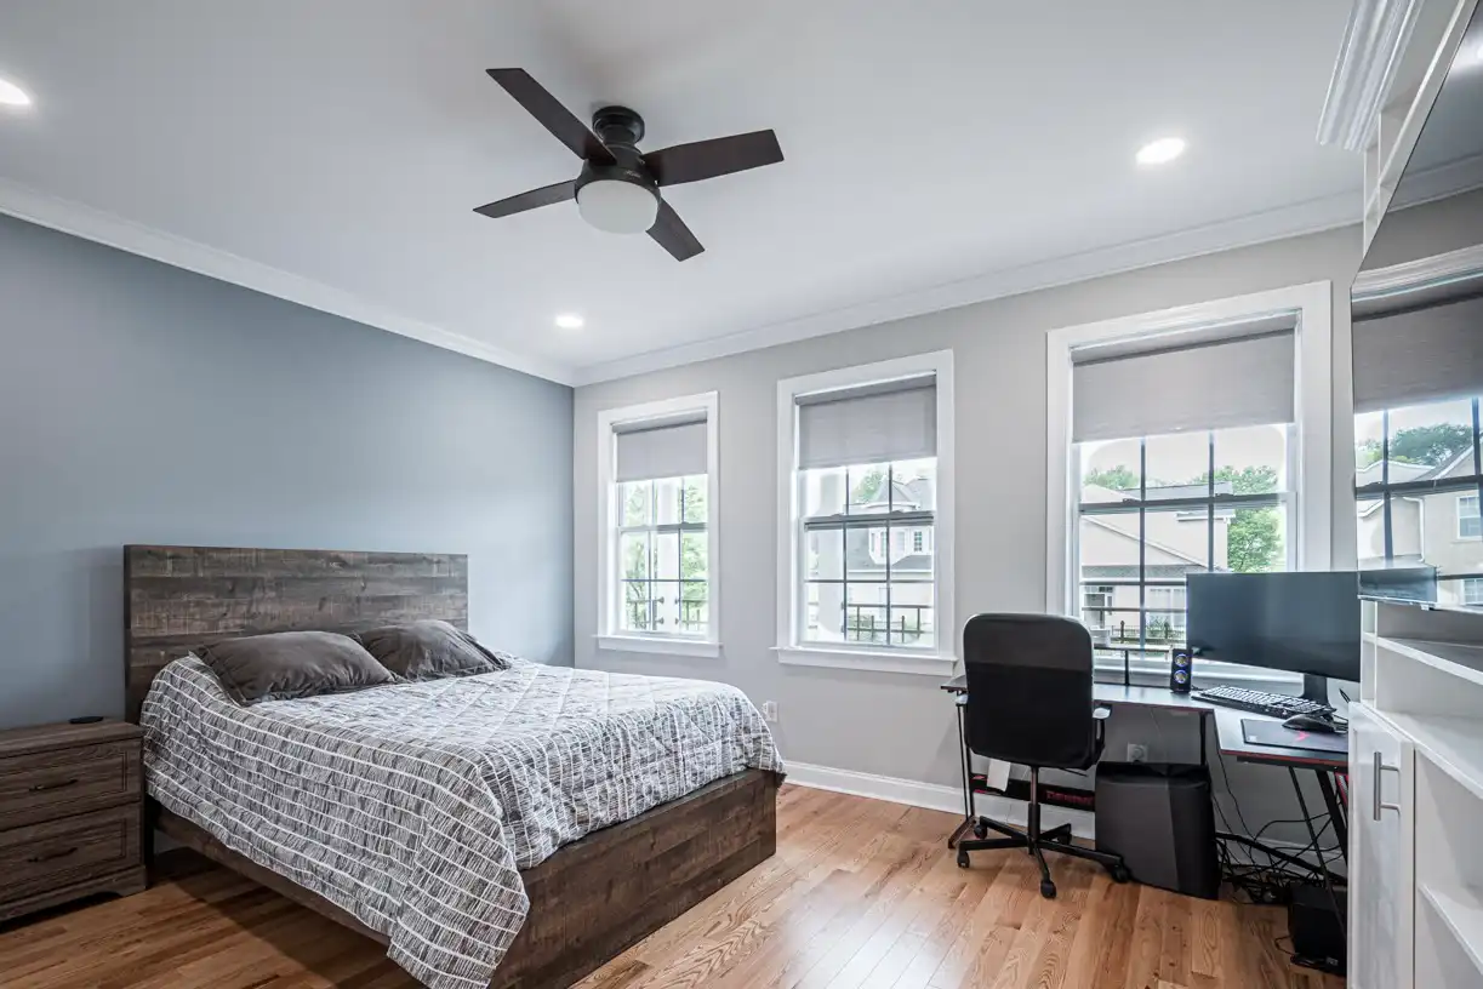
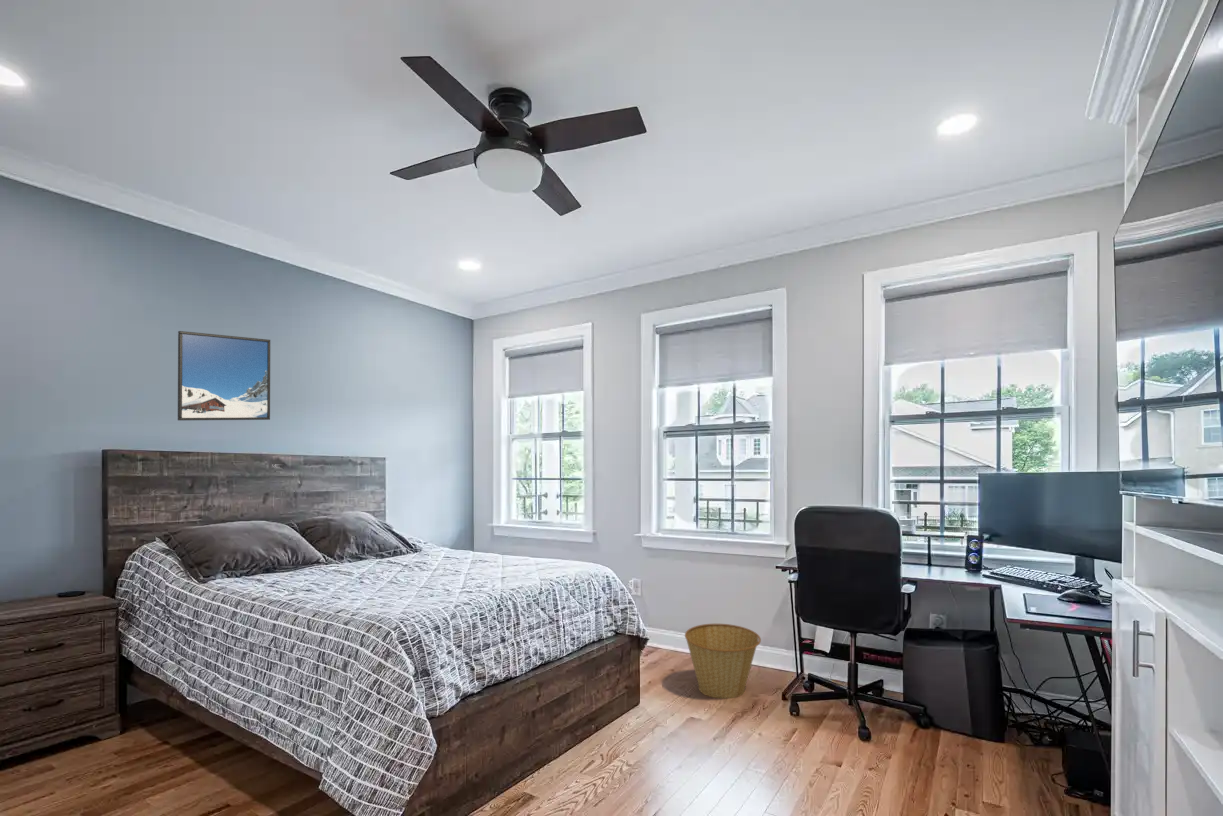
+ basket [684,623,762,699]
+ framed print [177,330,271,421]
